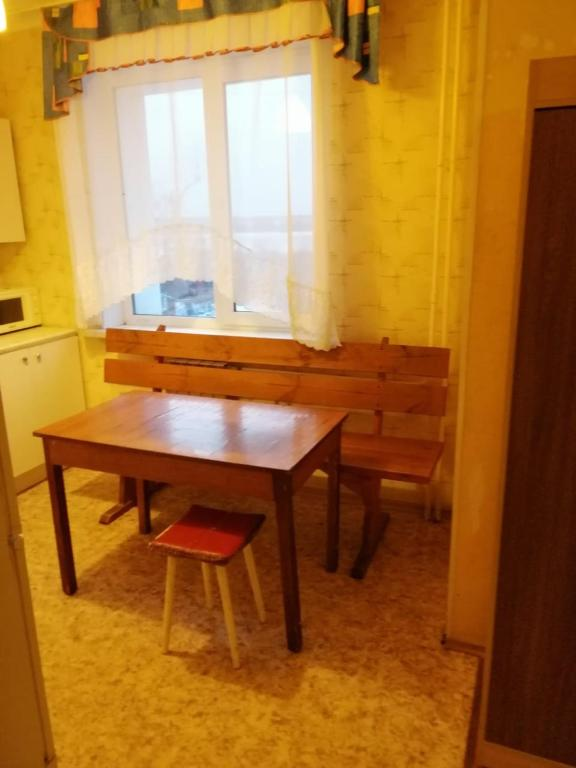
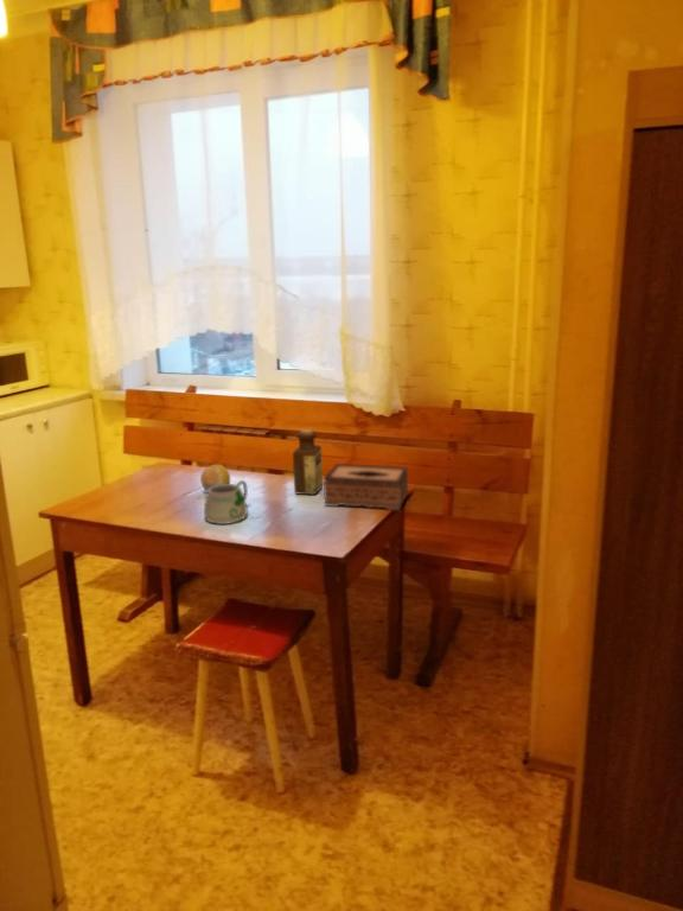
+ mug [203,479,263,525]
+ bottle [292,428,324,496]
+ fruit [199,464,231,492]
+ tissue box [323,463,409,511]
